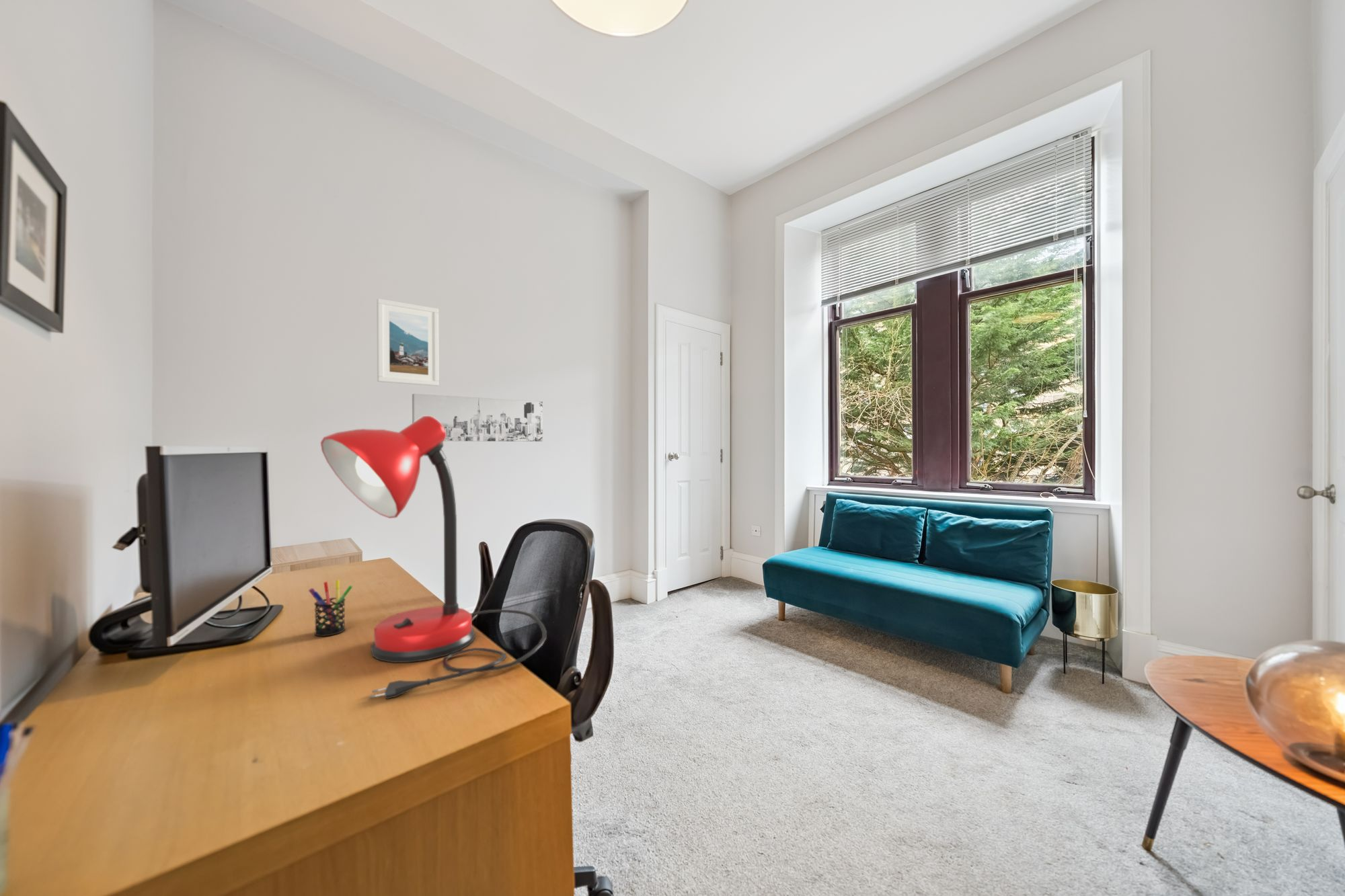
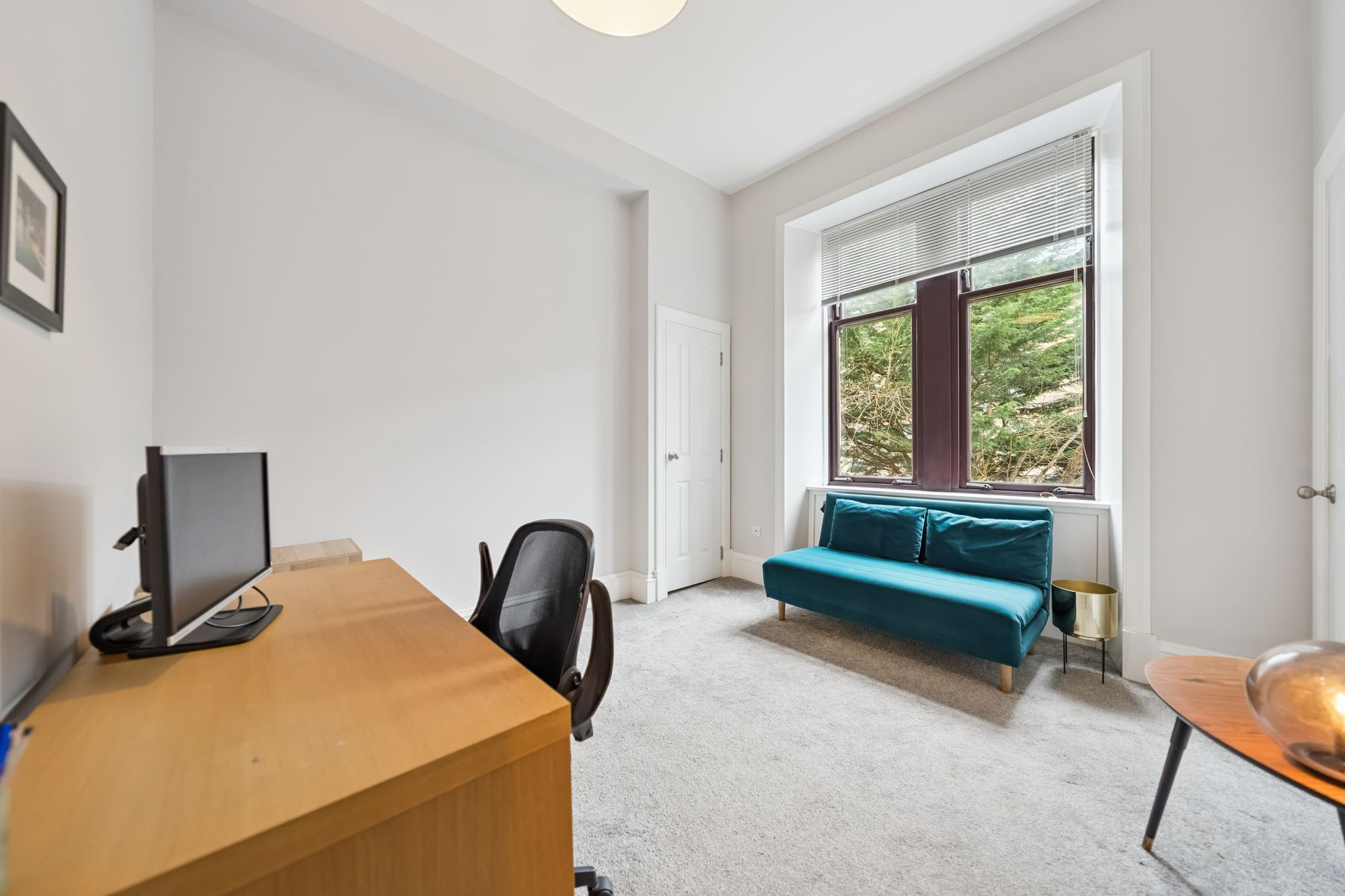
- pen holder [308,579,353,637]
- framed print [376,298,440,386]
- wall art [412,393,543,442]
- desk lamp [320,416,547,700]
